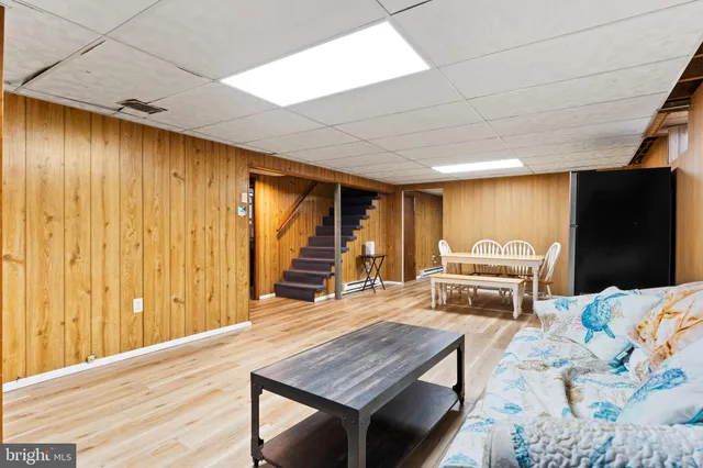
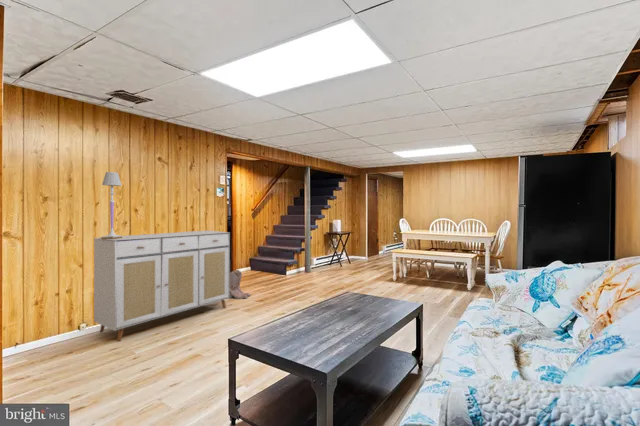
+ table lamp [101,171,123,239]
+ boots [230,269,251,300]
+ sideboard [93,229,231,342]
